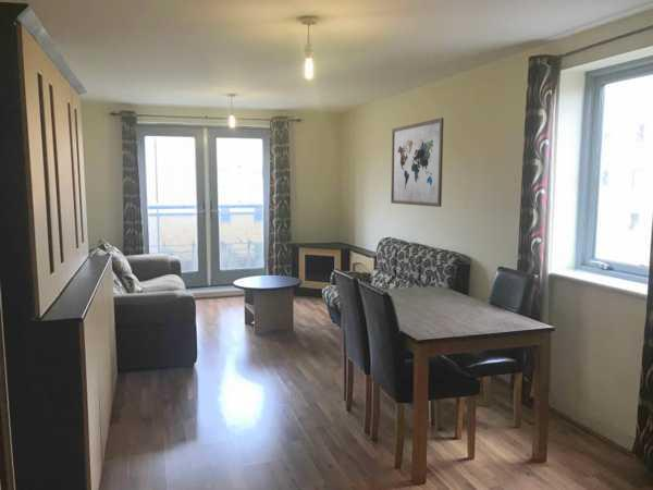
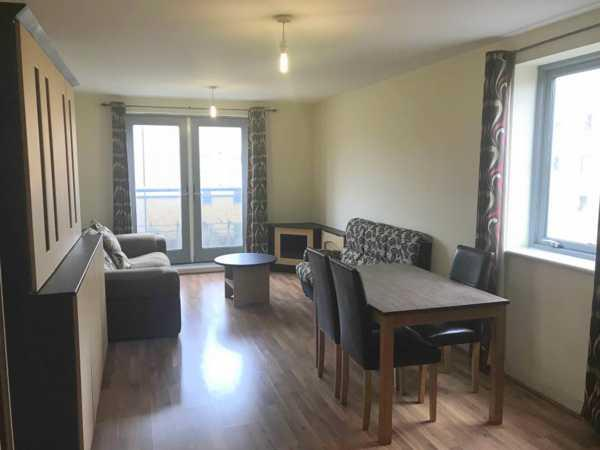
- wall art [390,117,444,208]
